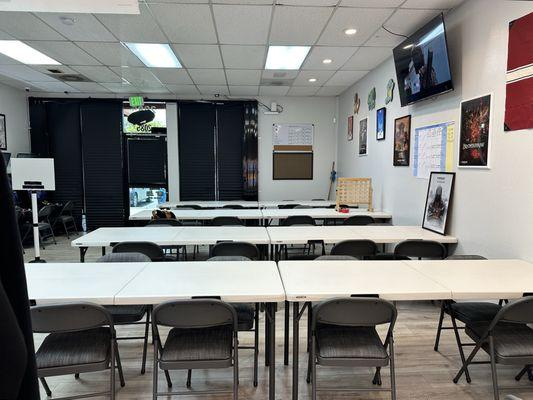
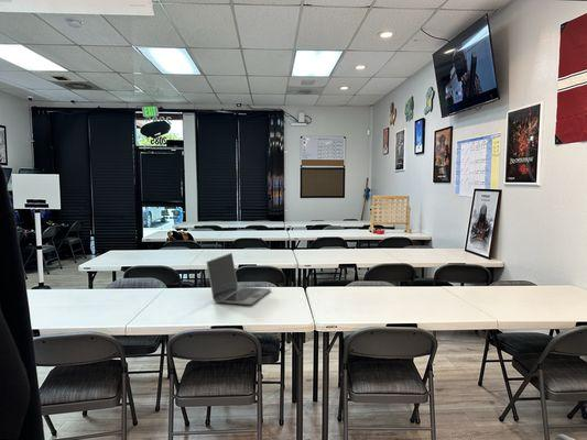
+ laptop [206,252,272,306]
